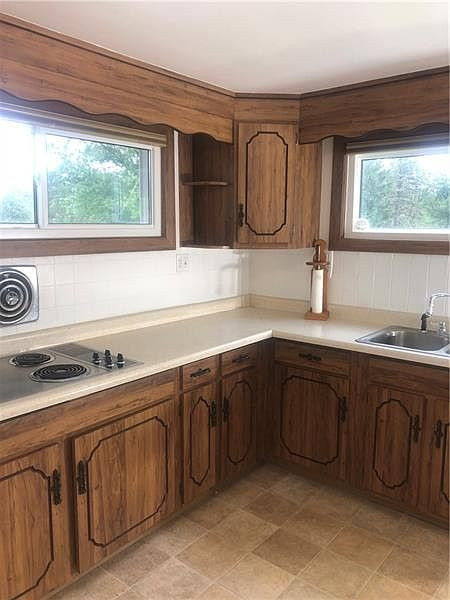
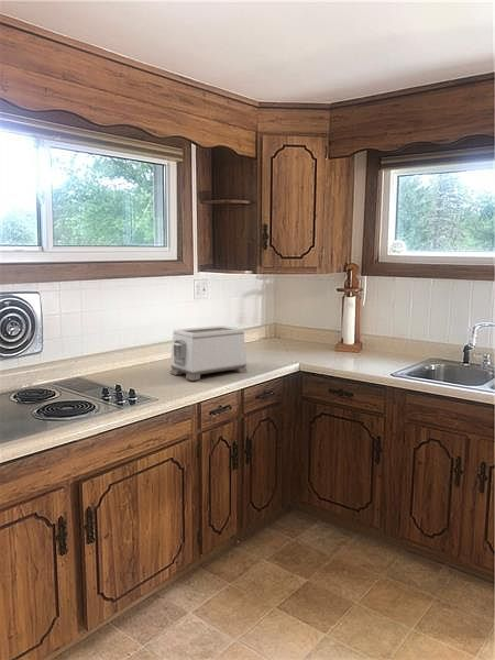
+ toaster [169,324,248,382]
